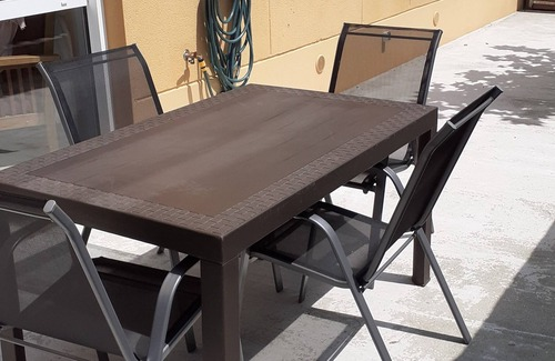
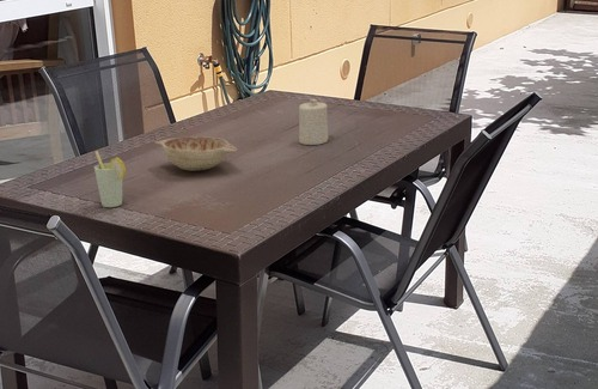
+ decorative bowl [154,135,238,172]
+ candle [298,98,329,146]
+ cup [93,150,127,208]
